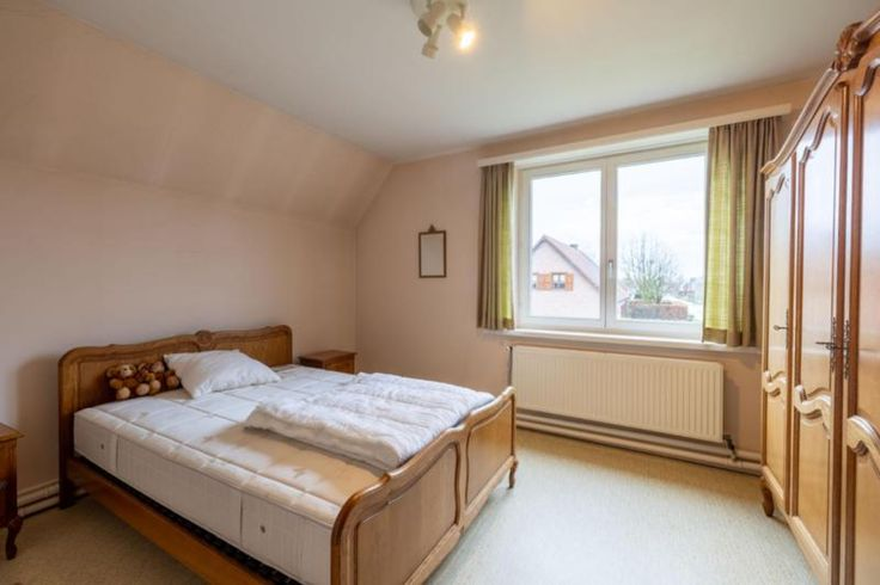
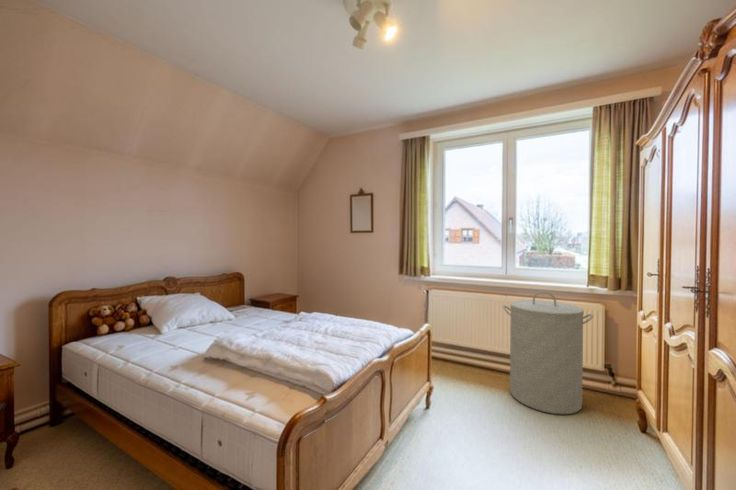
+ laundry hamper [502,290,595,415]
